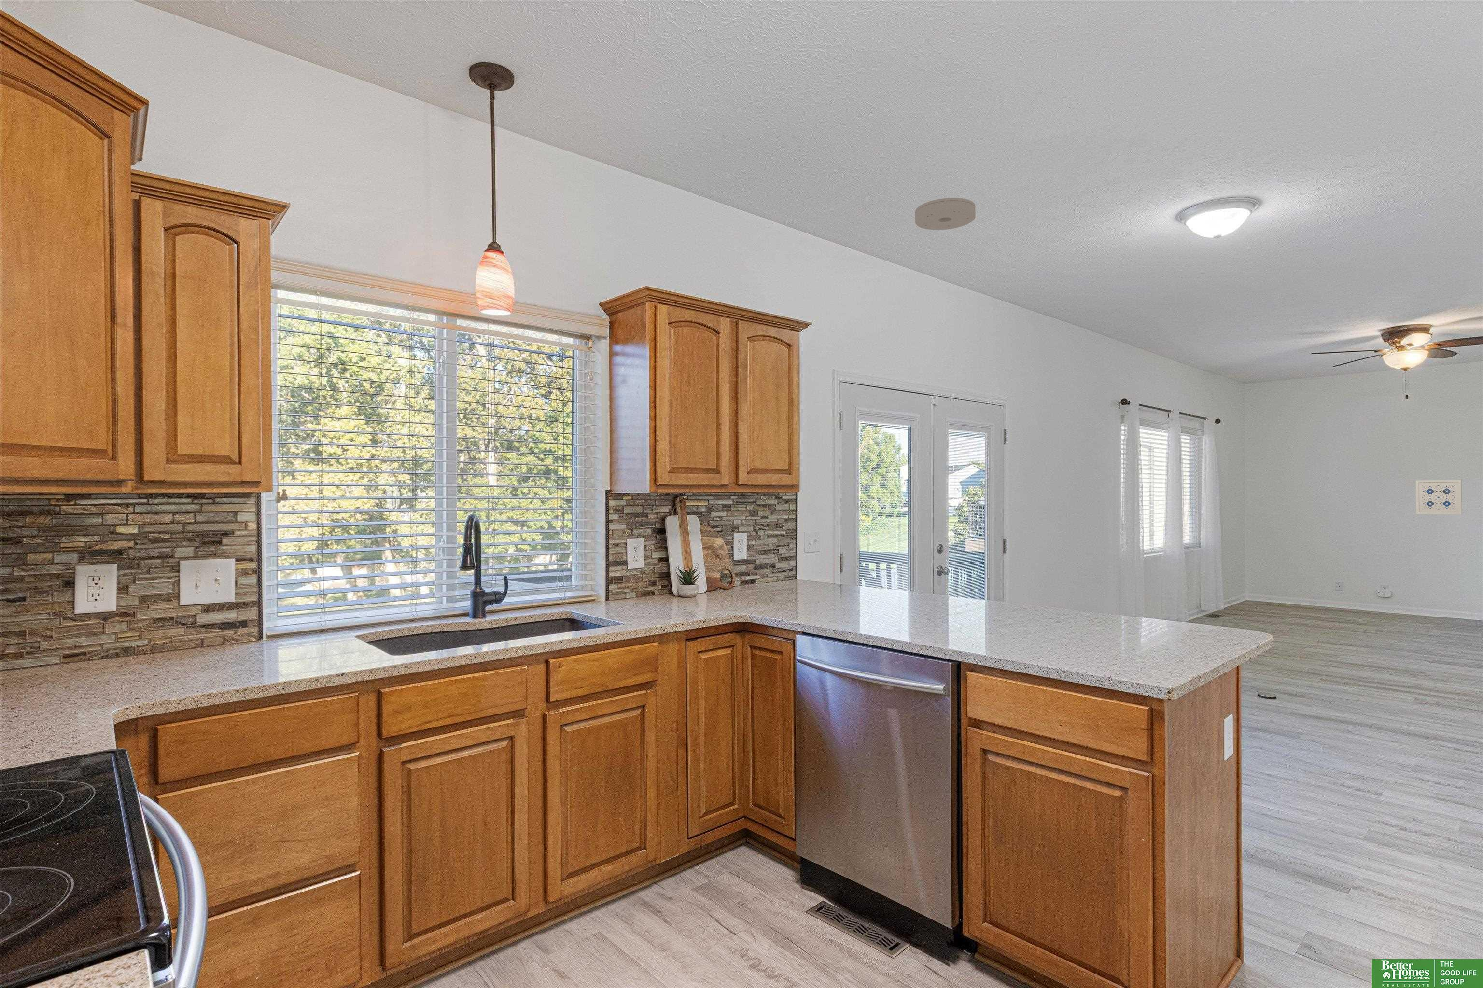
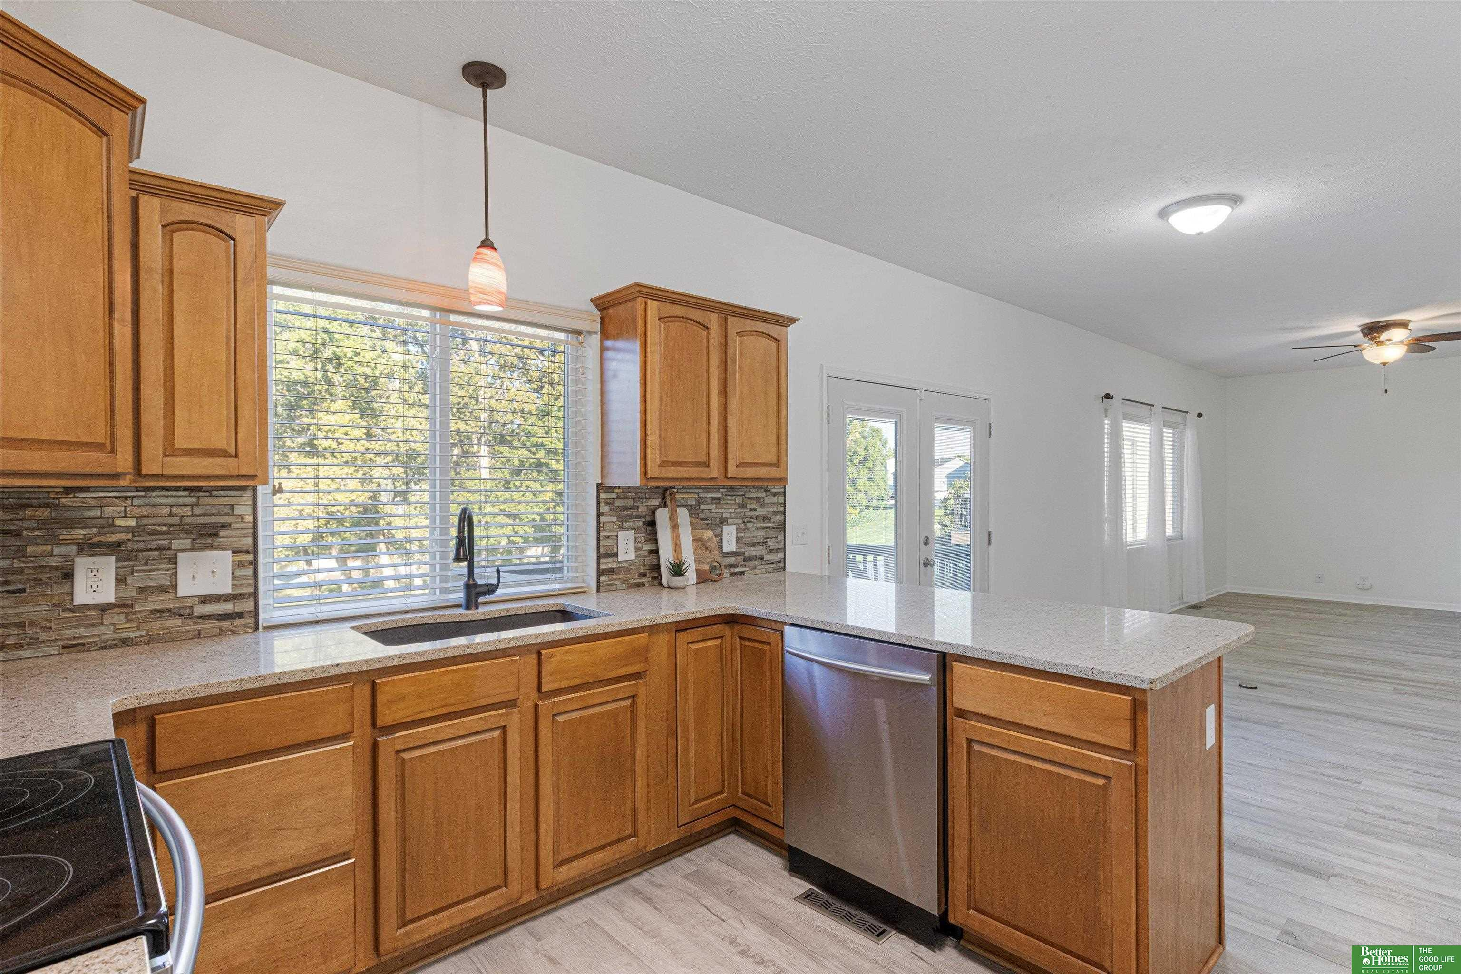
- smoke detector [915,197,977,230]
- wall art [1416,480,1462,515]
